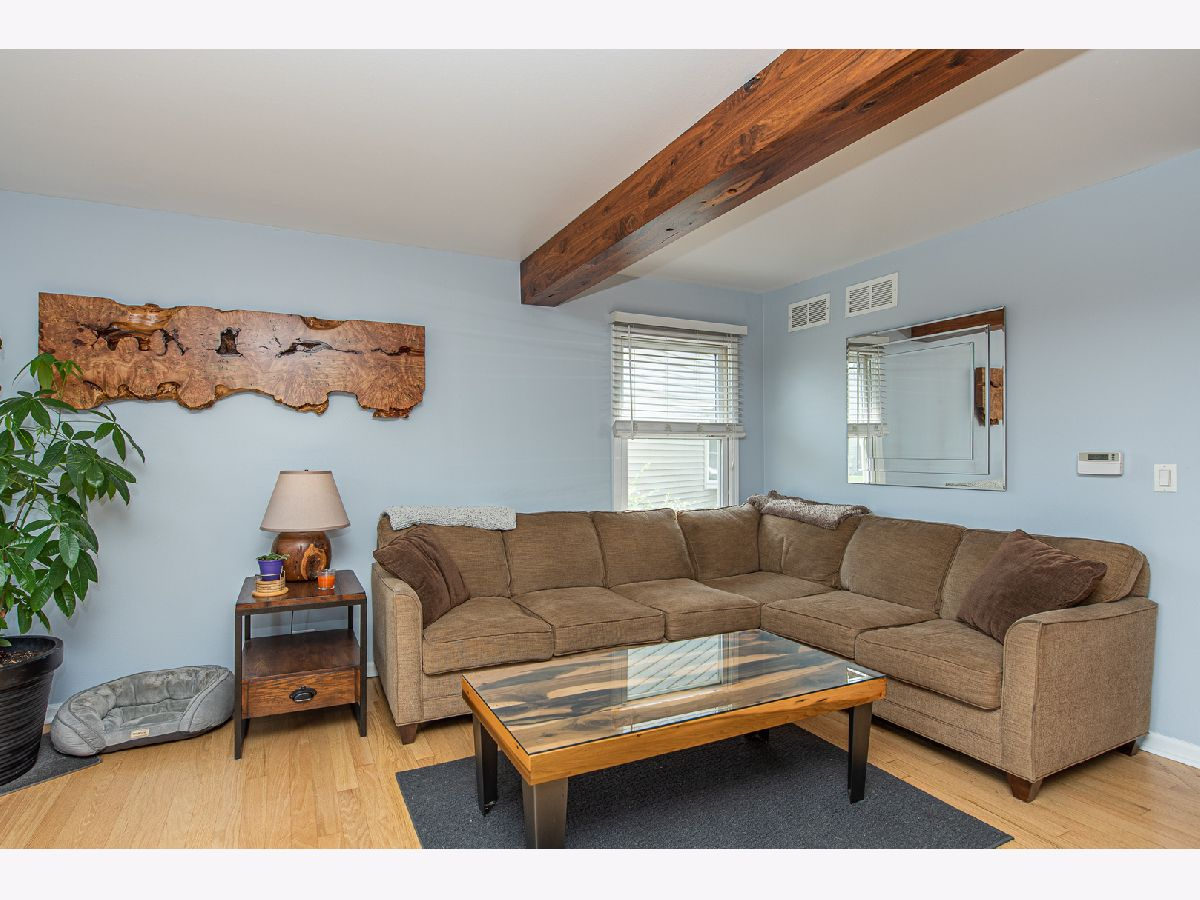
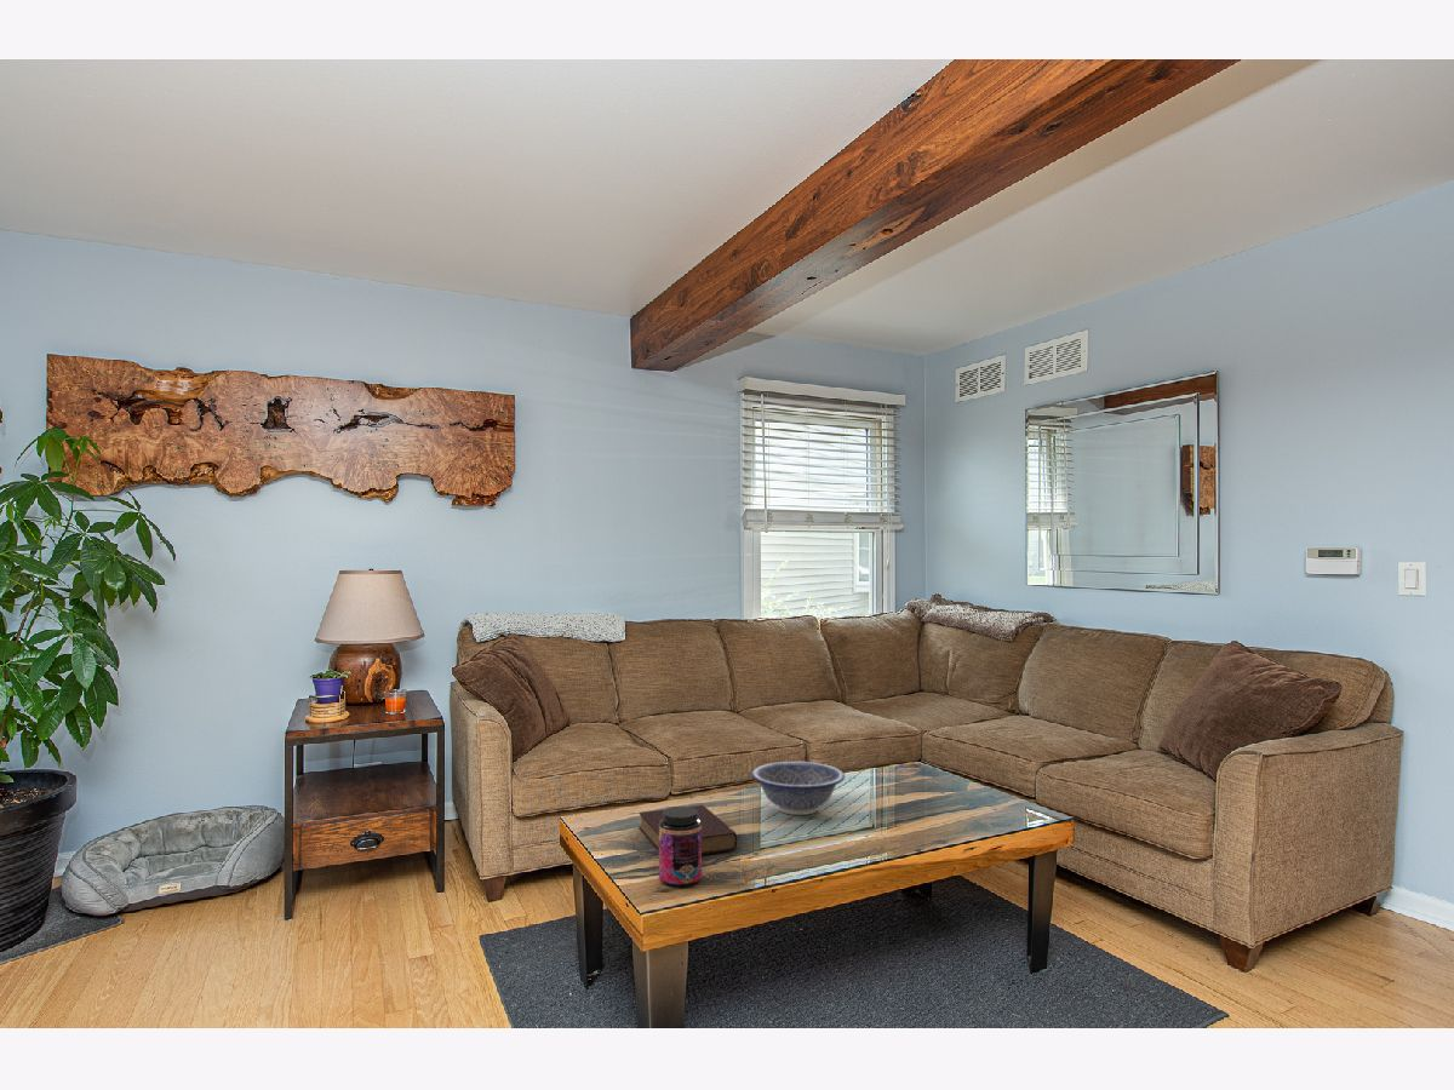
+ jar [658,805,703,888]
+ decorative bowl [750,761,846,816]
+ book [637,804,738,855]
